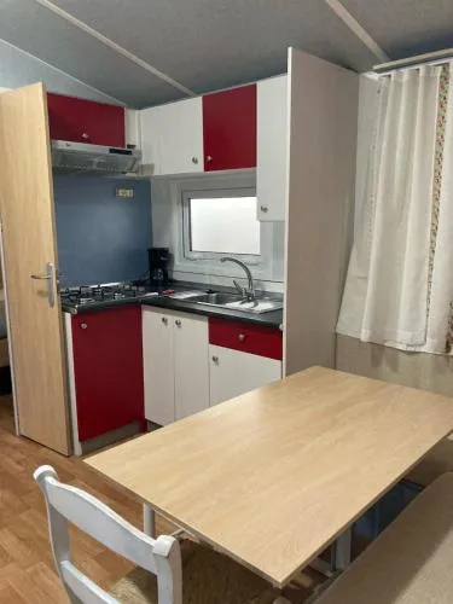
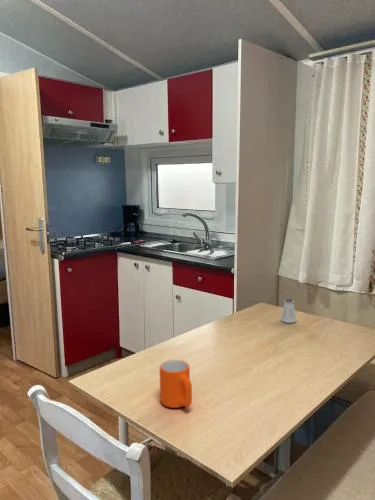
+ saltshaker [279,297,298,324]
+ mug [159,359,193,409]
